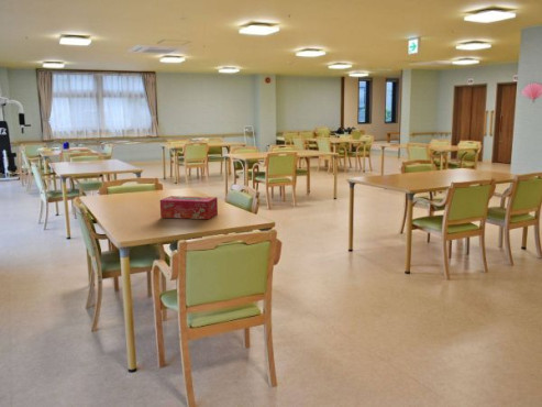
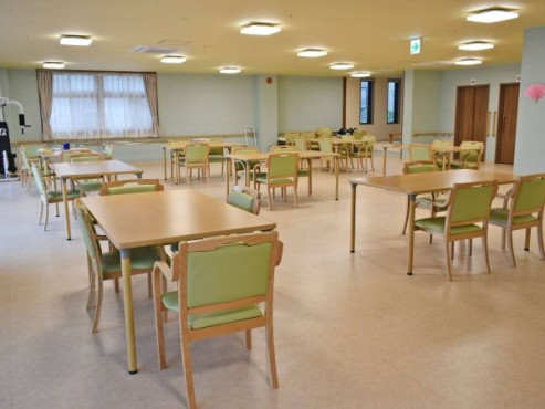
- tissue box [159,195,219,220]
